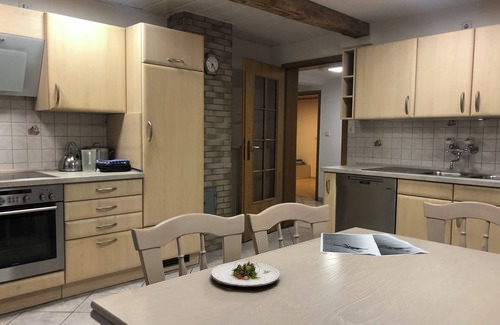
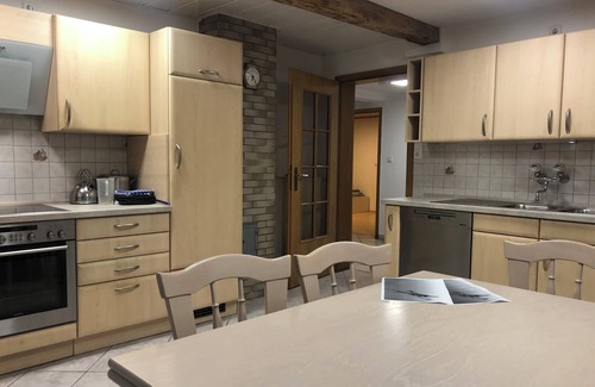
- salad plate [210,261,281,288]
